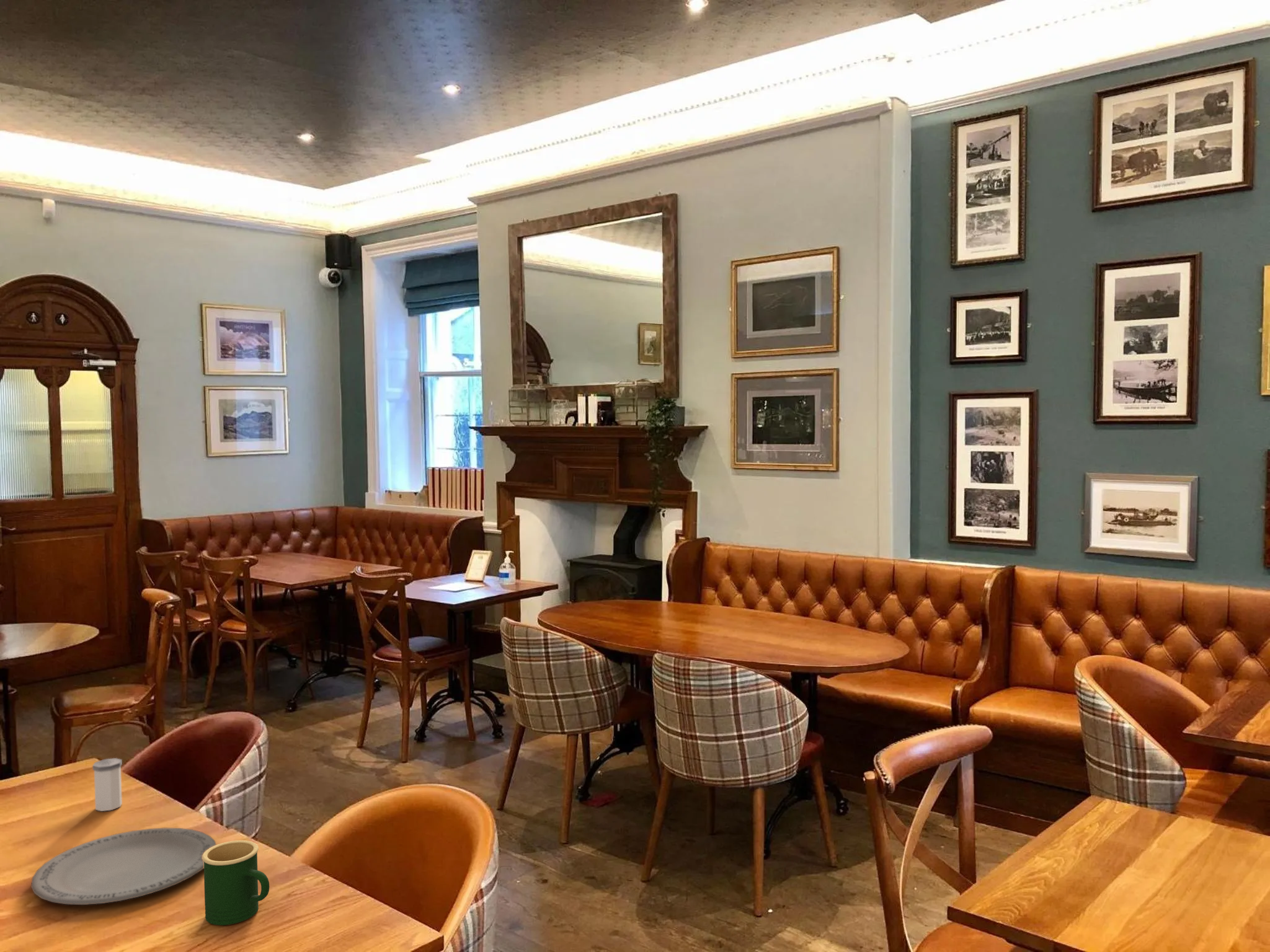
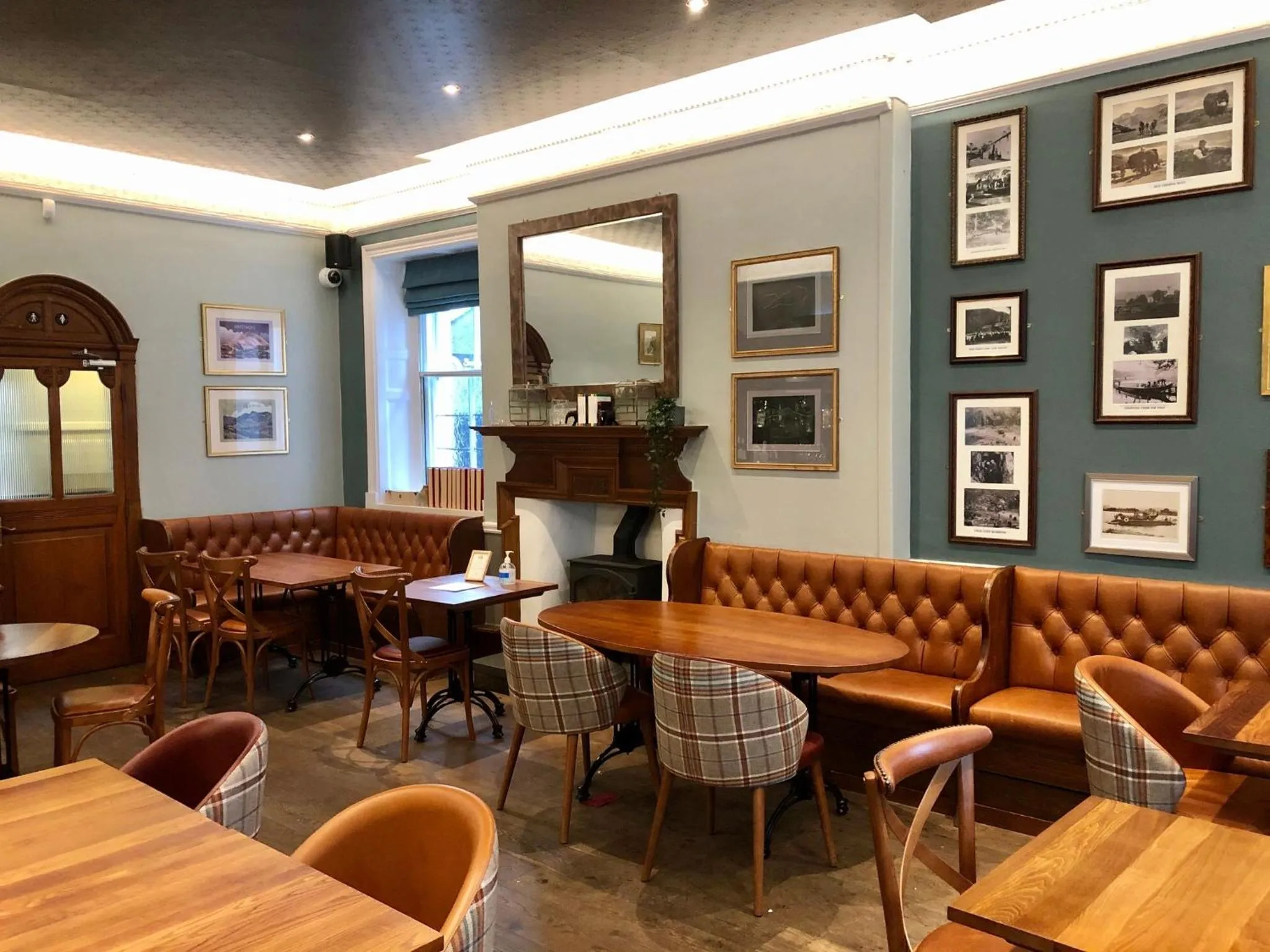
- salt shaker [92,757,123,812]
- mug [202,840,270,926]
- plate [30,827,217,906]
